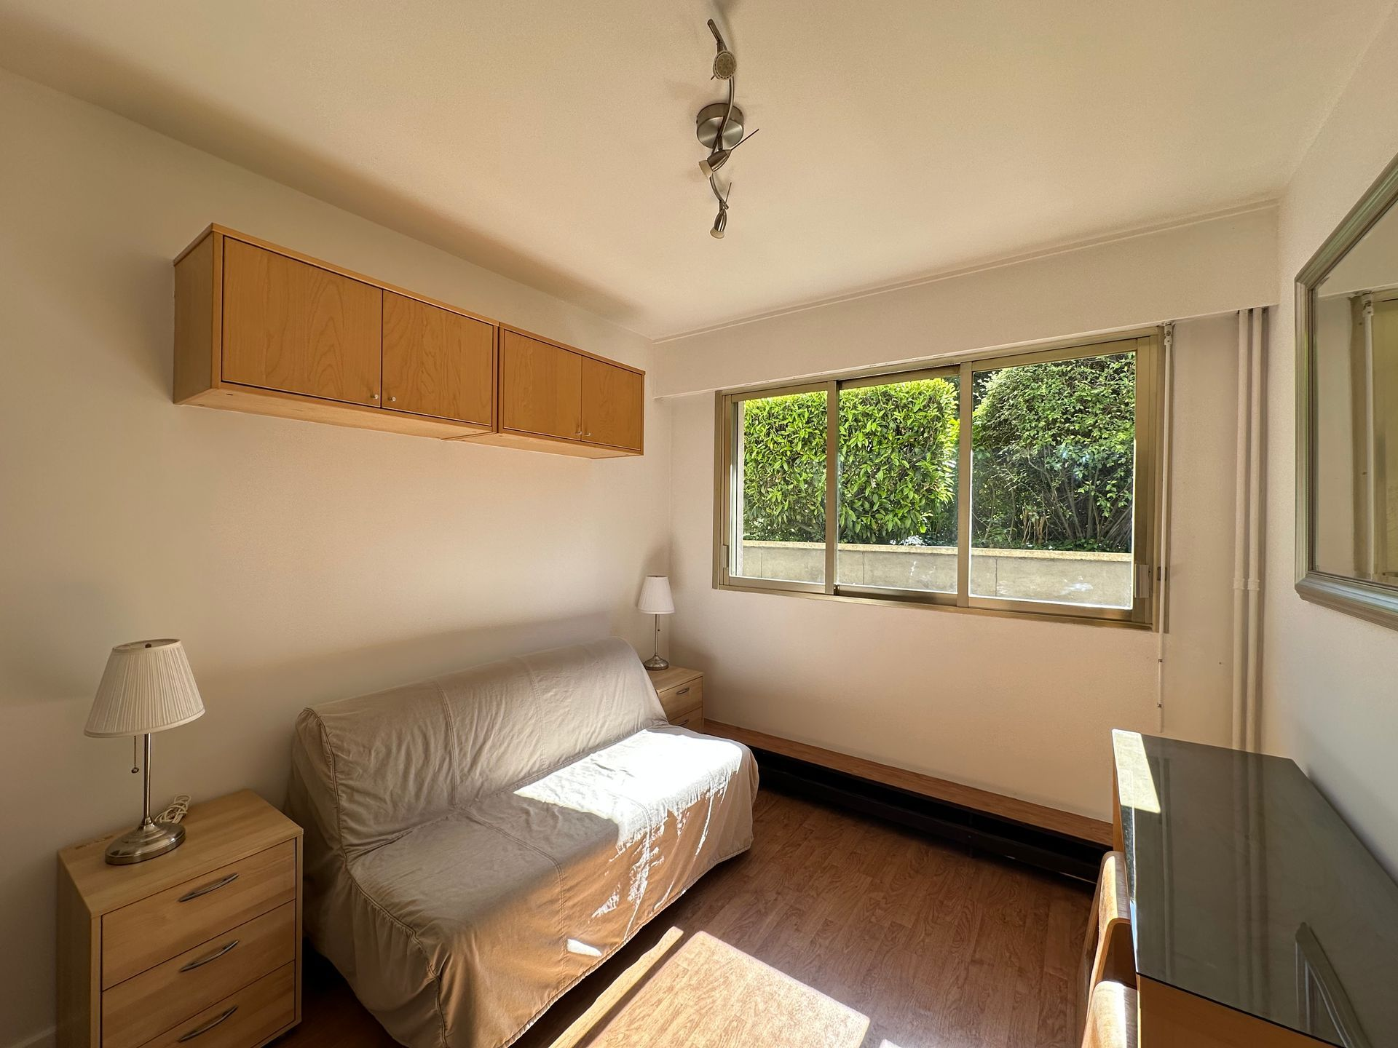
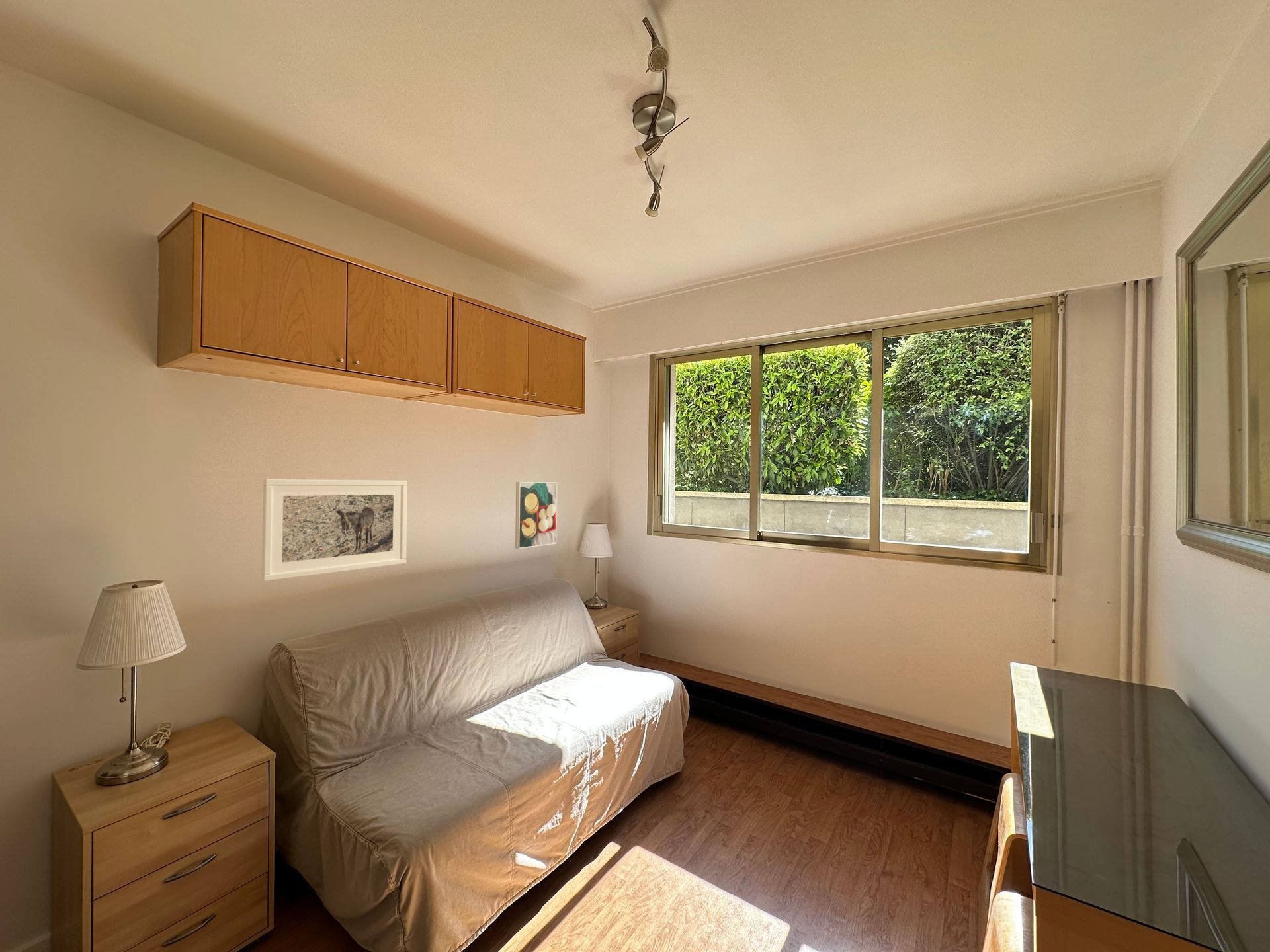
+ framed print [261,479,408,582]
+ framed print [515,481,558,549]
